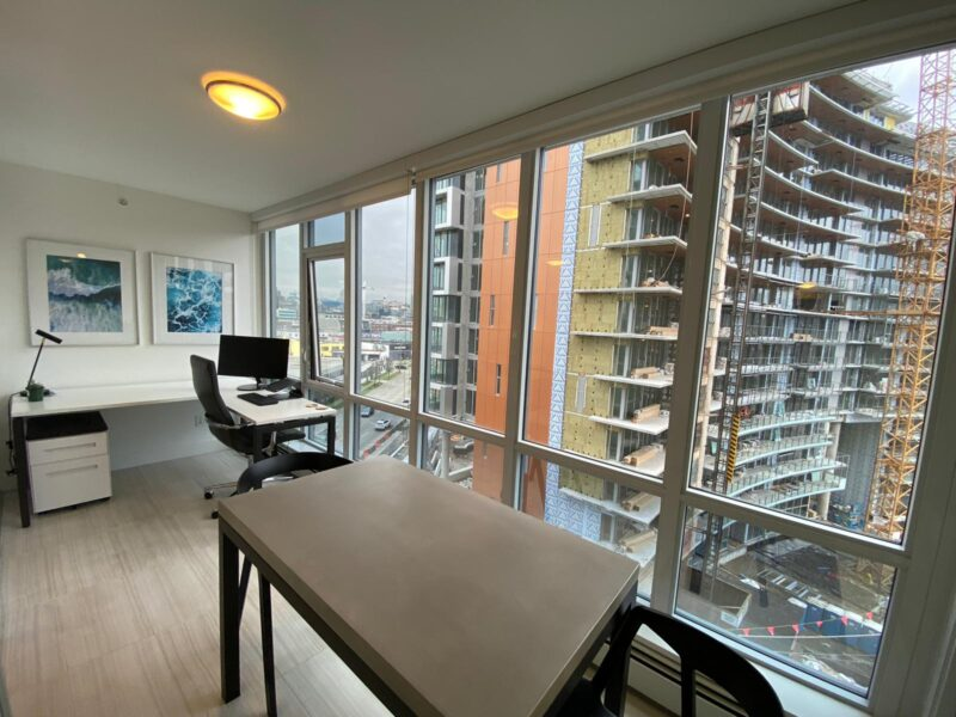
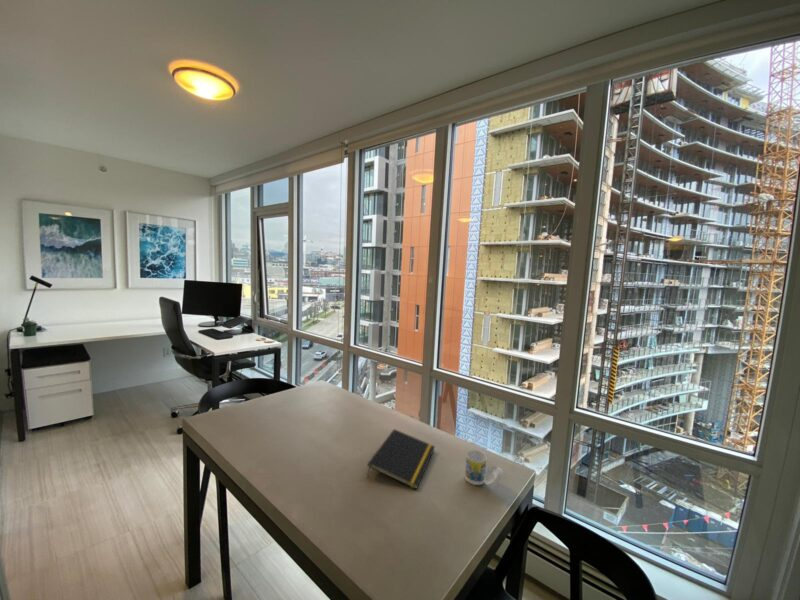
+ cup [464,449,504,489]
+ notepad [366,428,436,490]
